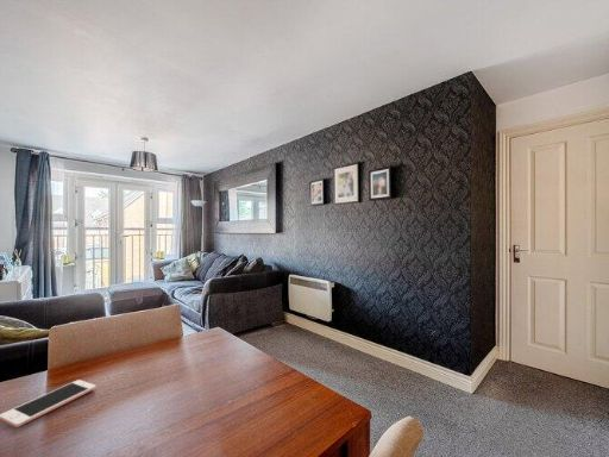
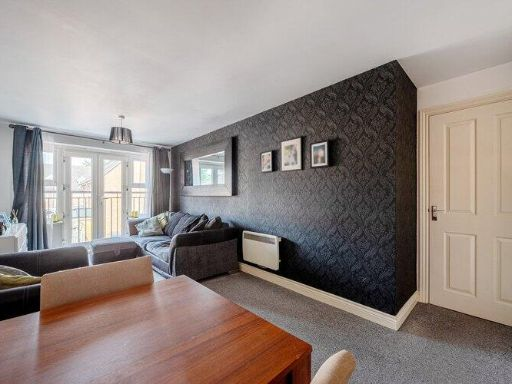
- cell phone [0,378,98,428]
